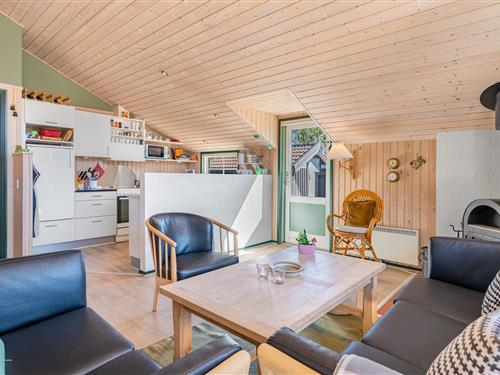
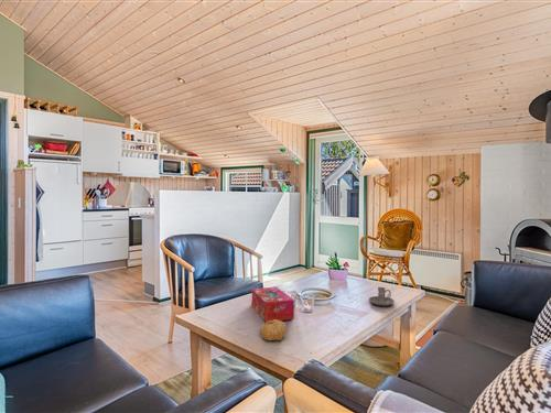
+ tissue box [251,286,295,323]
+ candle holder [368,286,396,306]
+ fruit [260,319,288,343]
